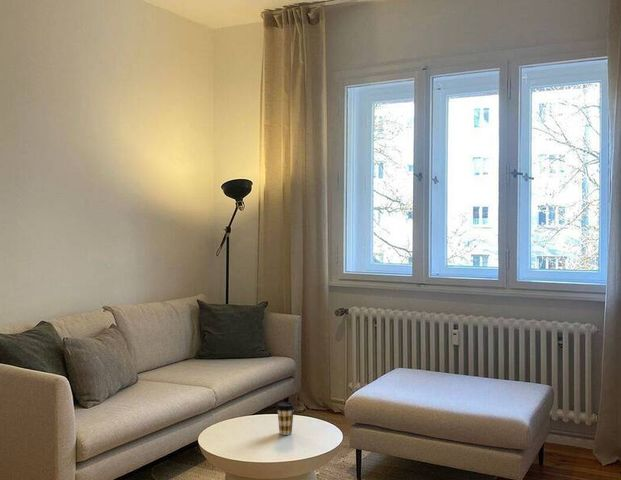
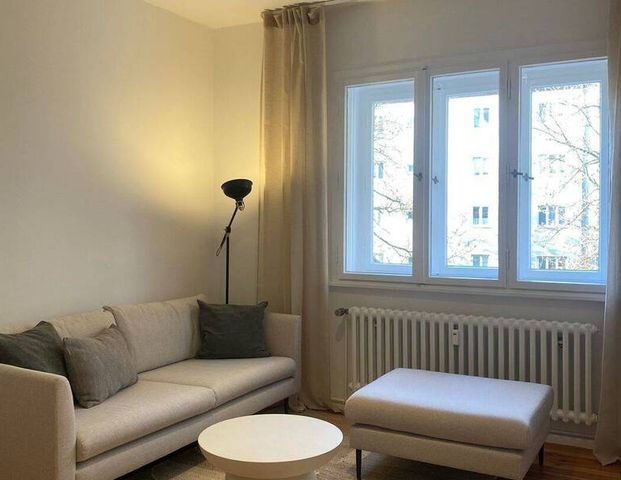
- coffee cup [275,401,296,436]
